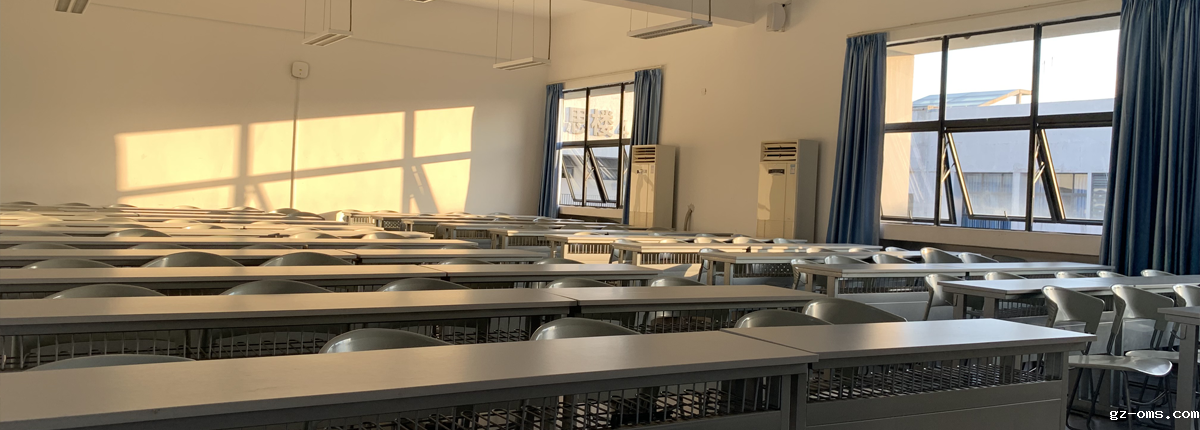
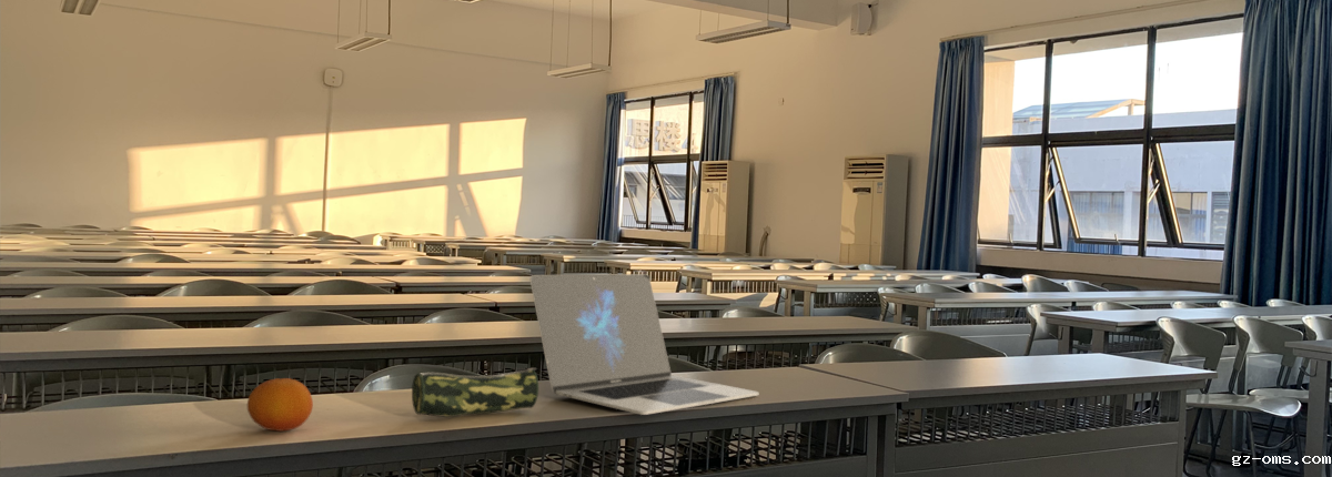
+ fruit [246,377,314,433]
+ laptop [529,273,759,416]
+ pencil case [411,367,539,418]
